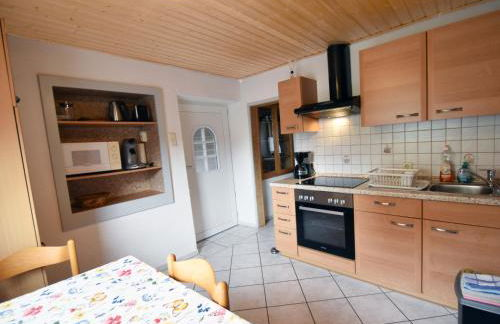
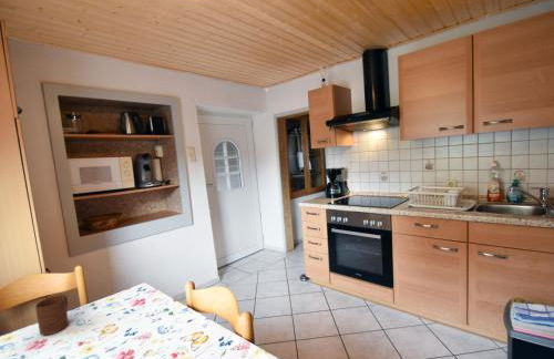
+ cup [34,294,70,337]
